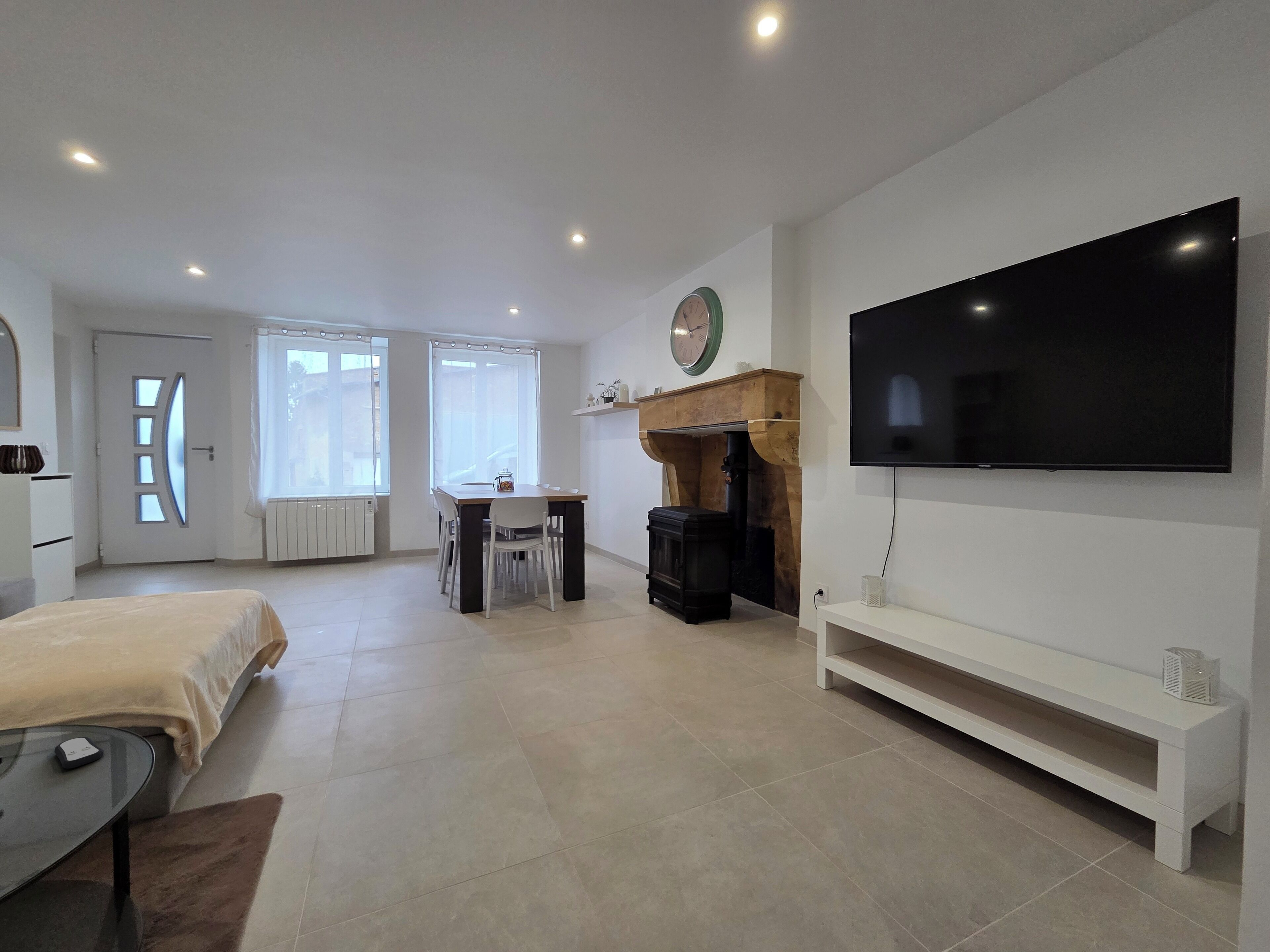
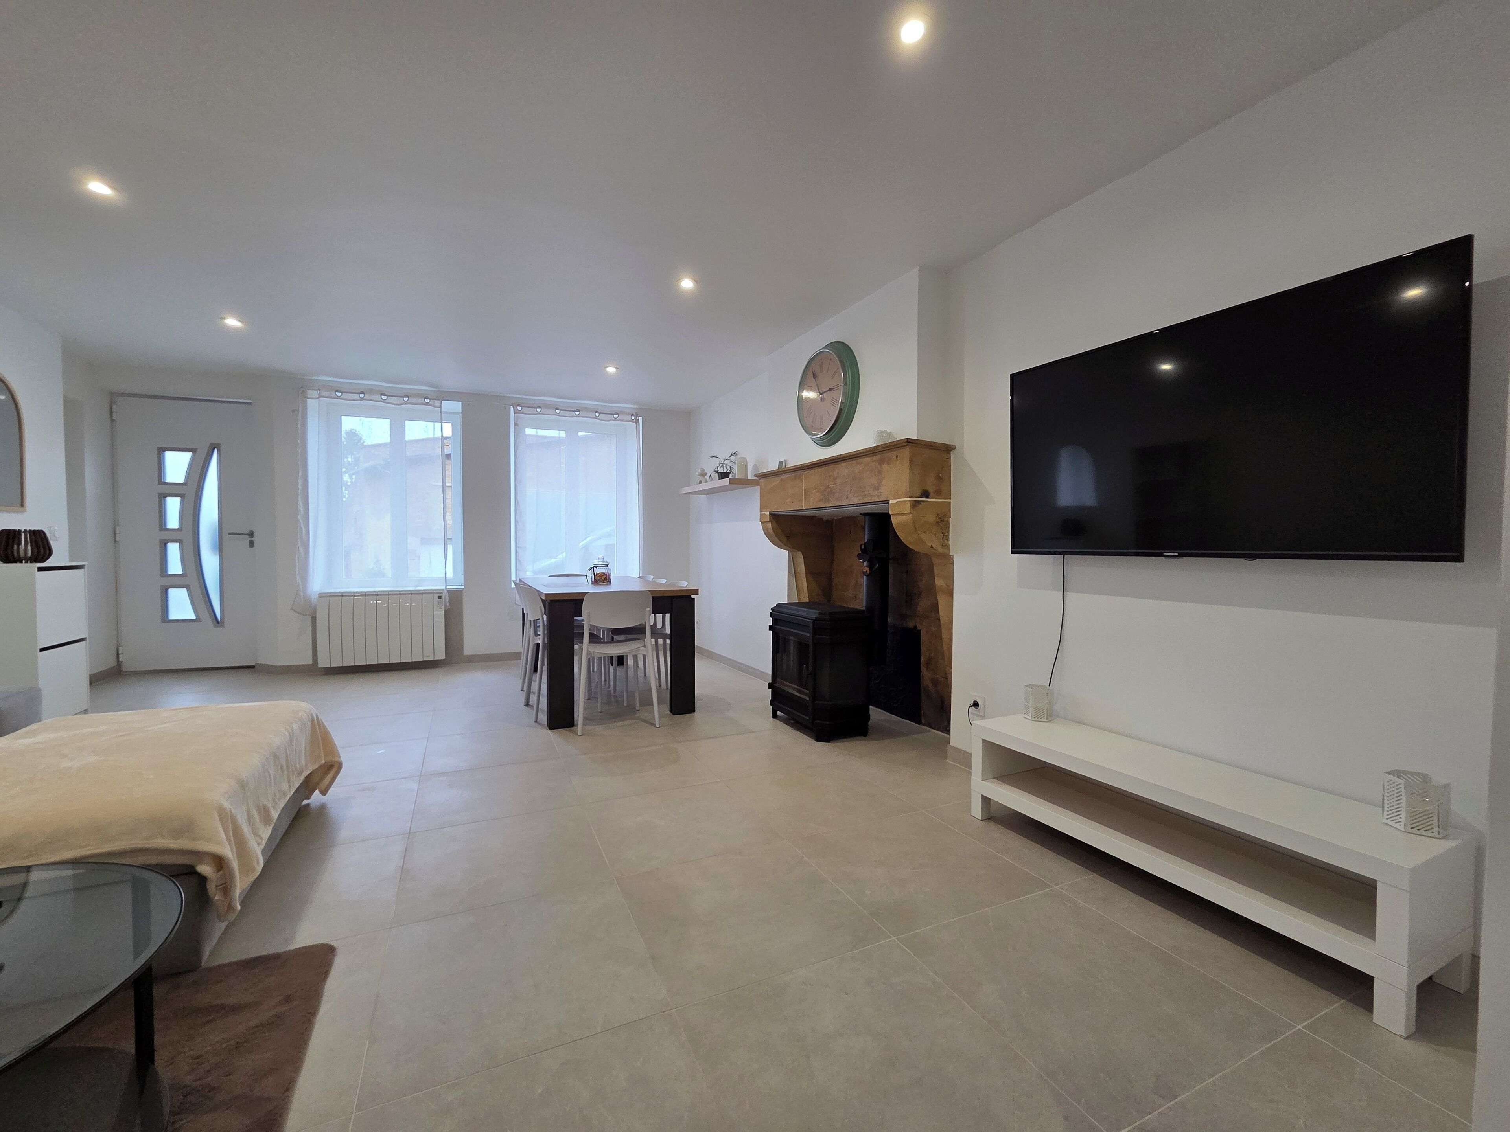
- remote control [54,736,104,769]
